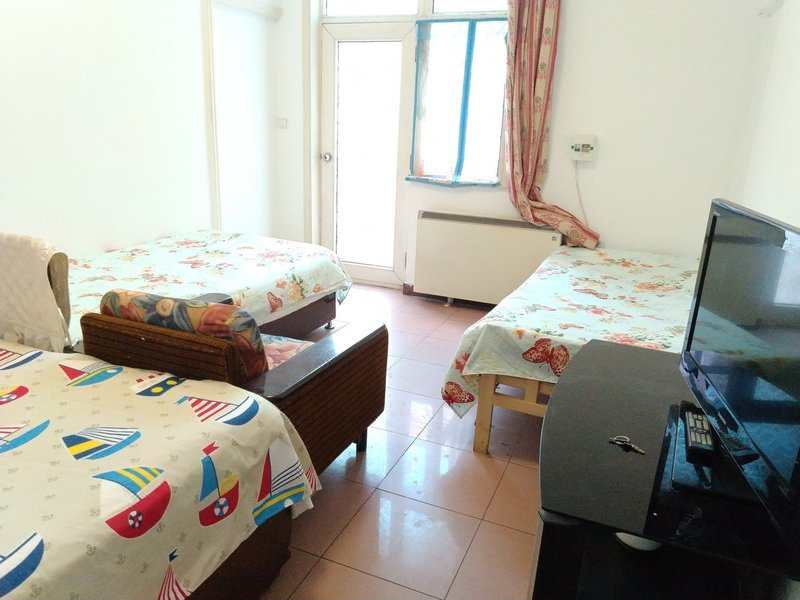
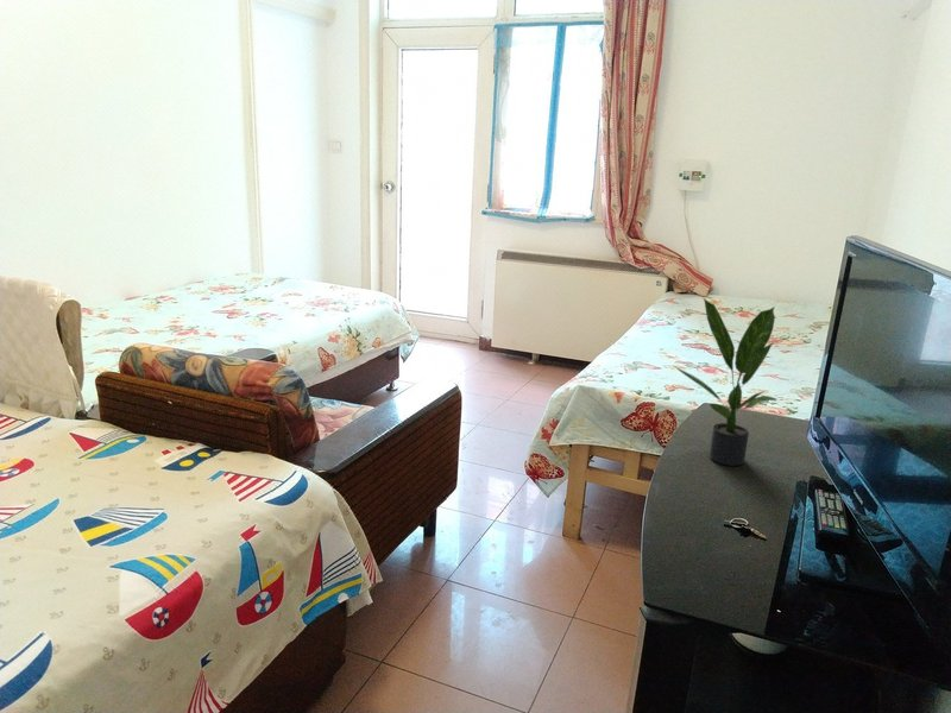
+ potted plant [675,297,779,467]
